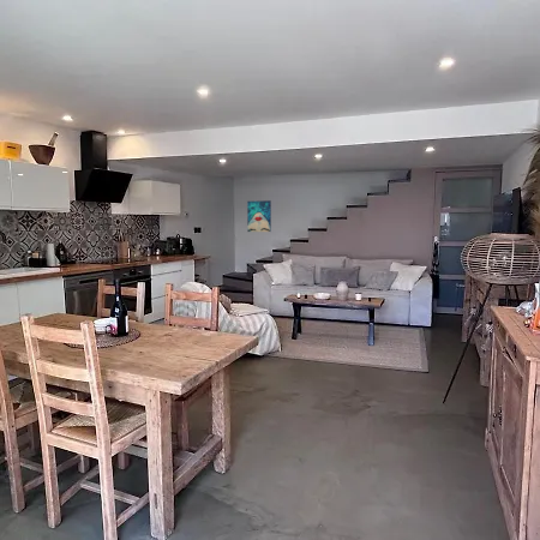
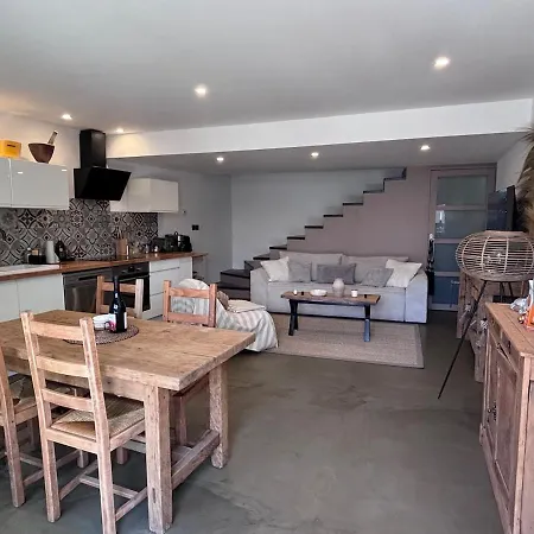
- wall art [246,199,272,233]
